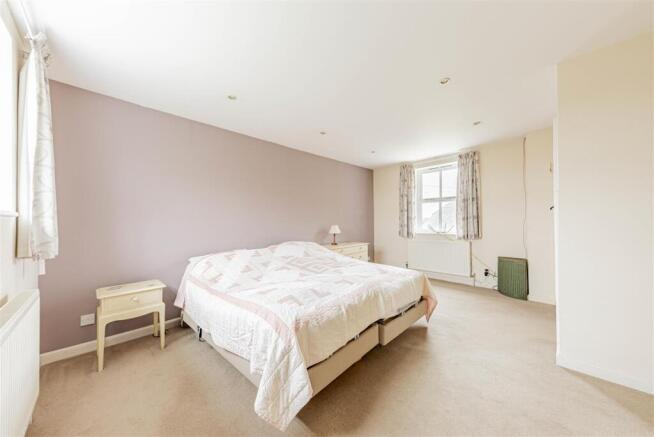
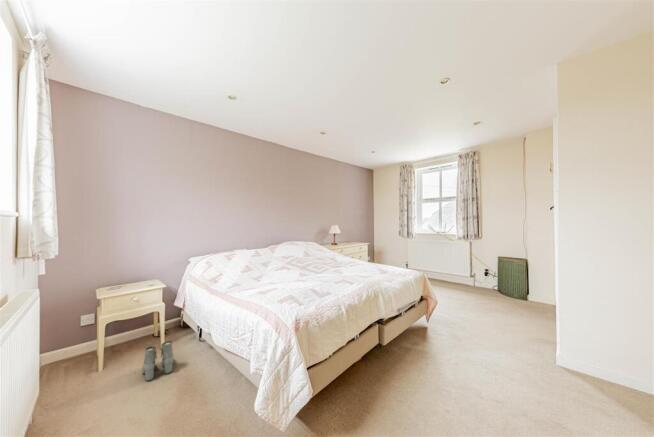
+ boots [141,340,175,382]
